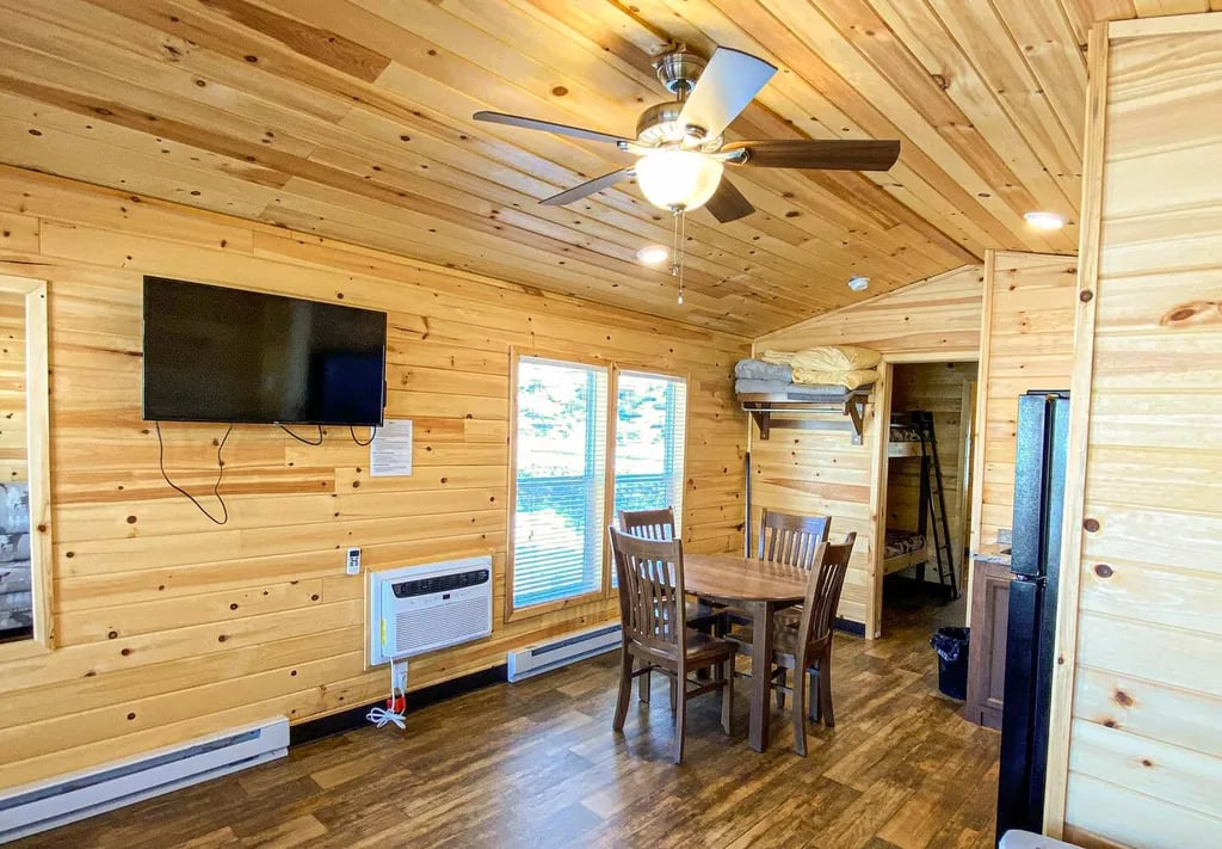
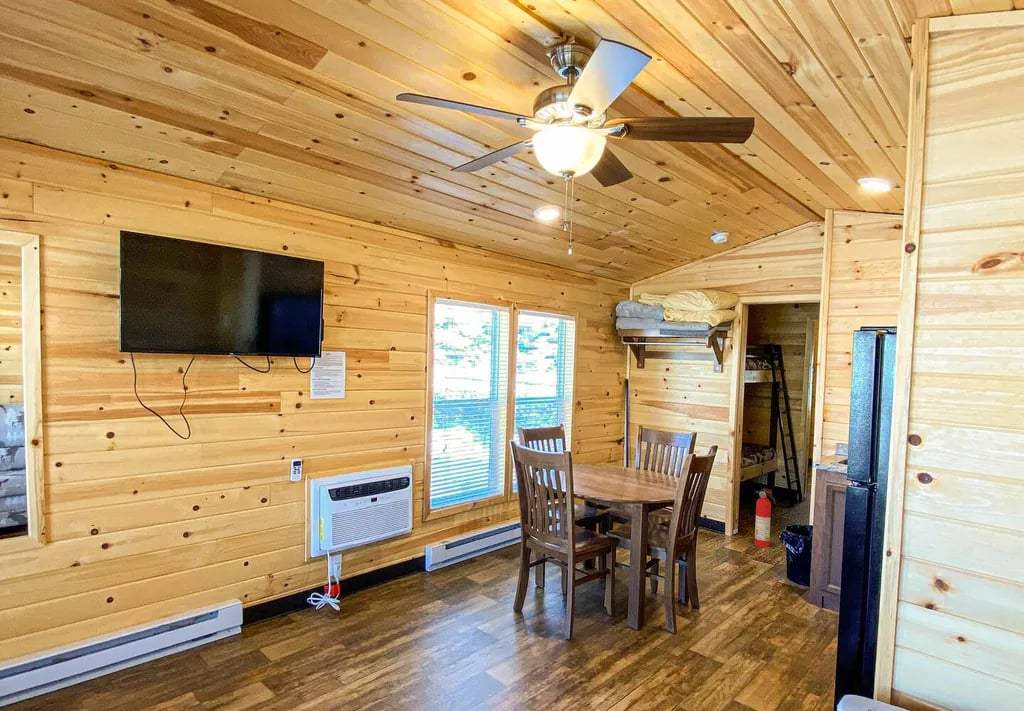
+ fire extinguisher [754,487,776,549]
